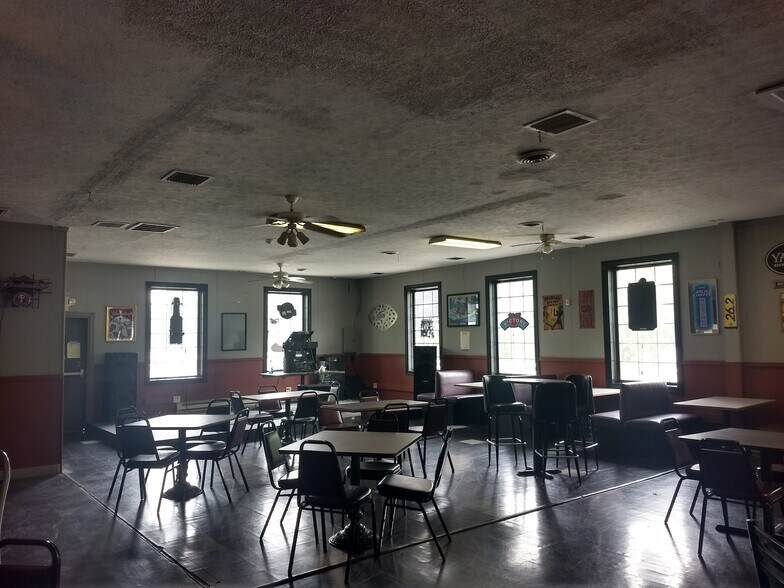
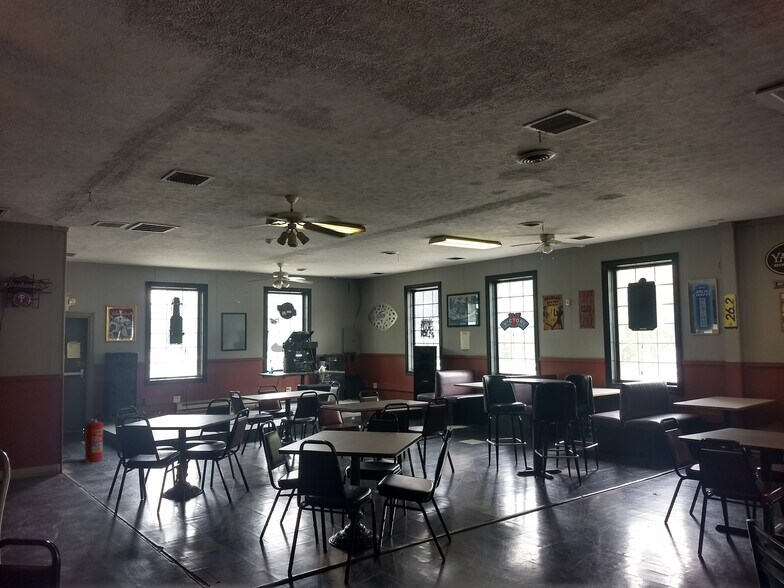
+ fire extinguisher [83,413,104,463]
